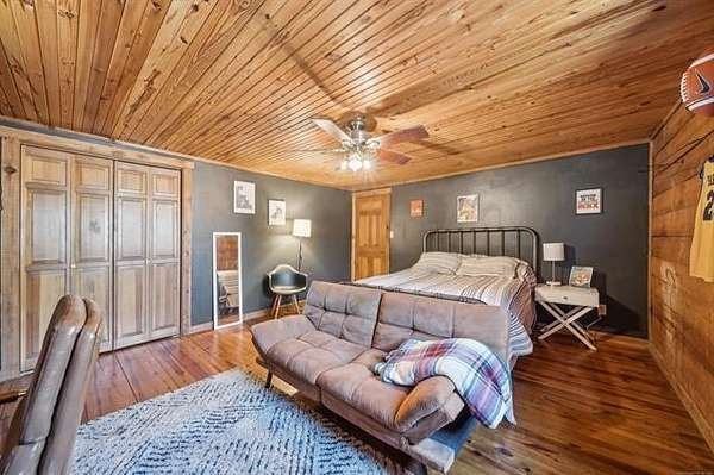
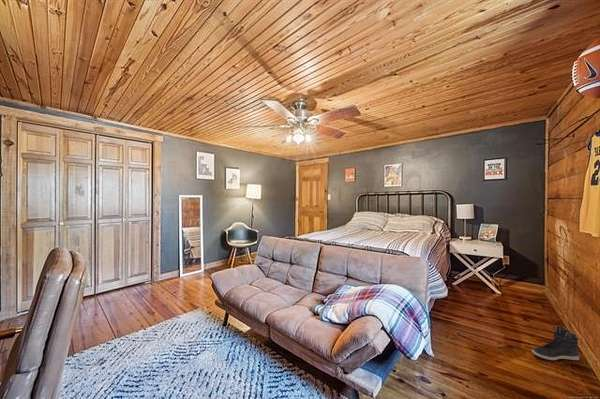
+ sneaker [531,325,580,362]
